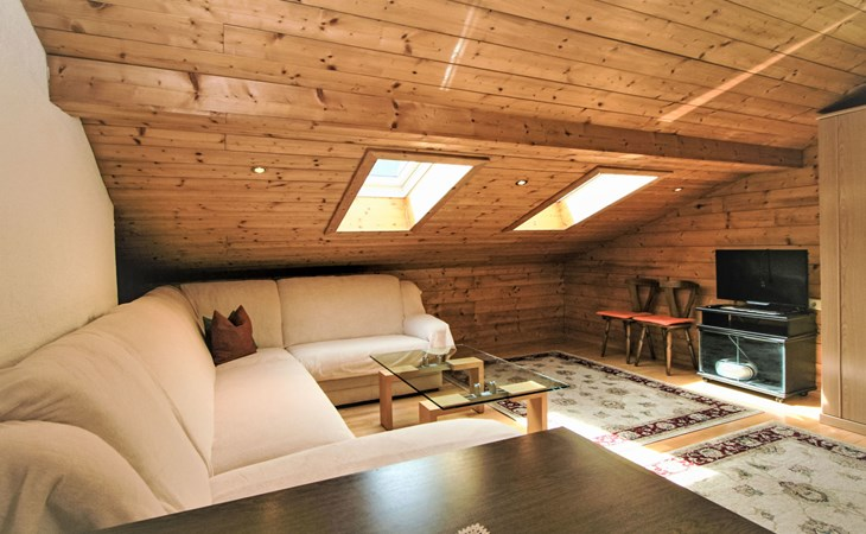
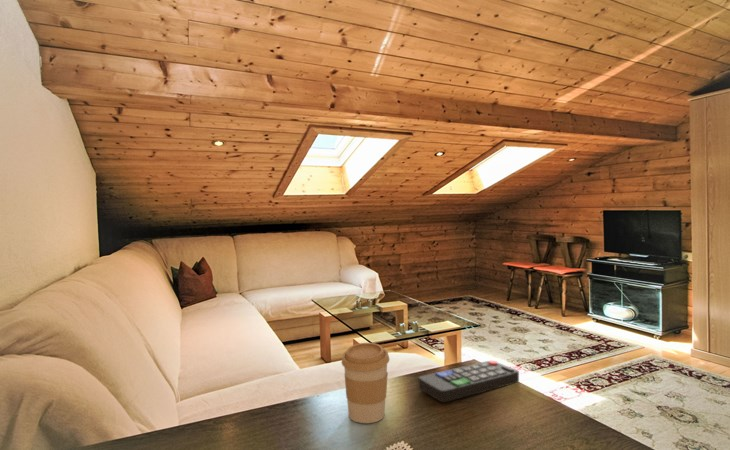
+ remote control [418,360,520,403]
+ coffee cup [341,342,390,424]
